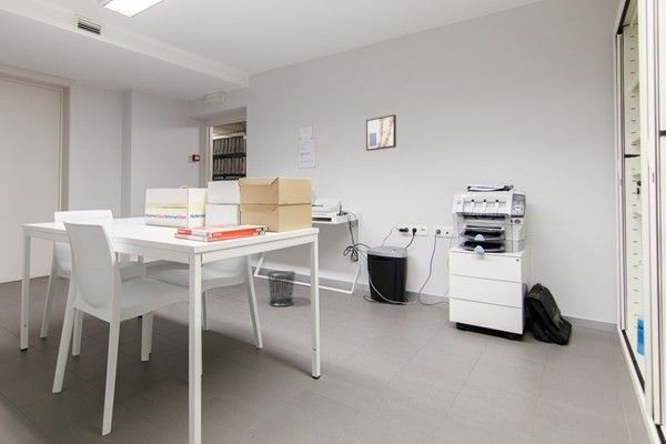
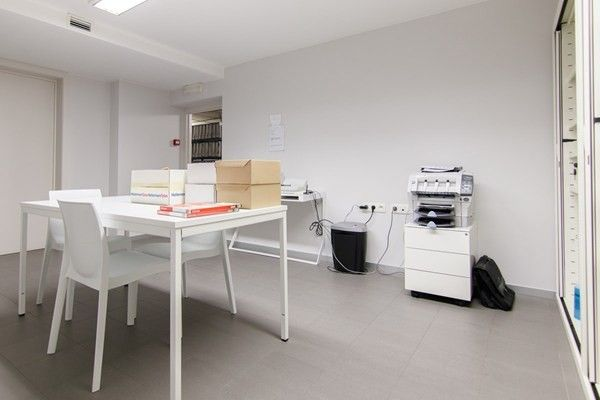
- wall art [365,113,397,152]
- waste bin [265,270,296,306]
